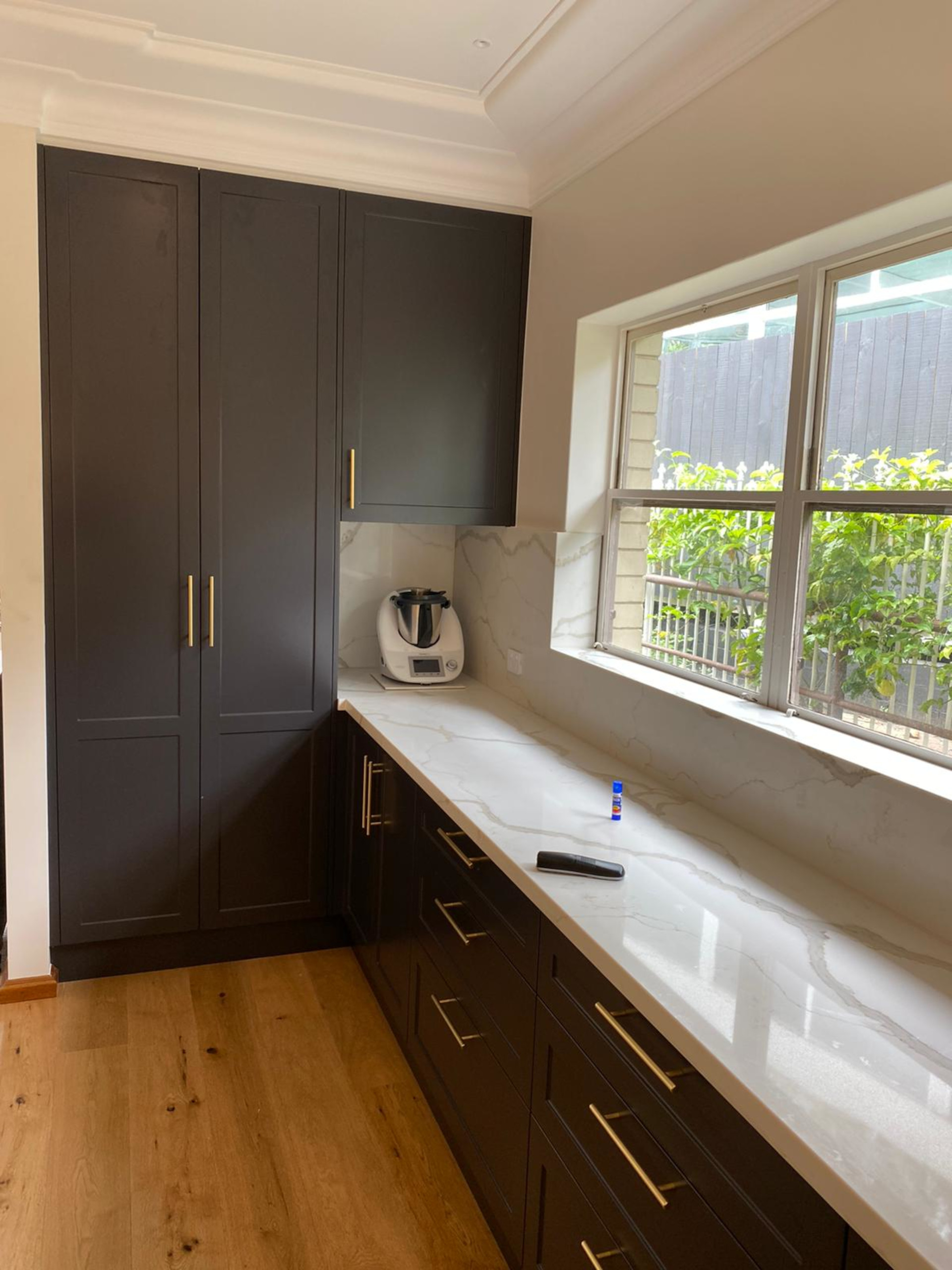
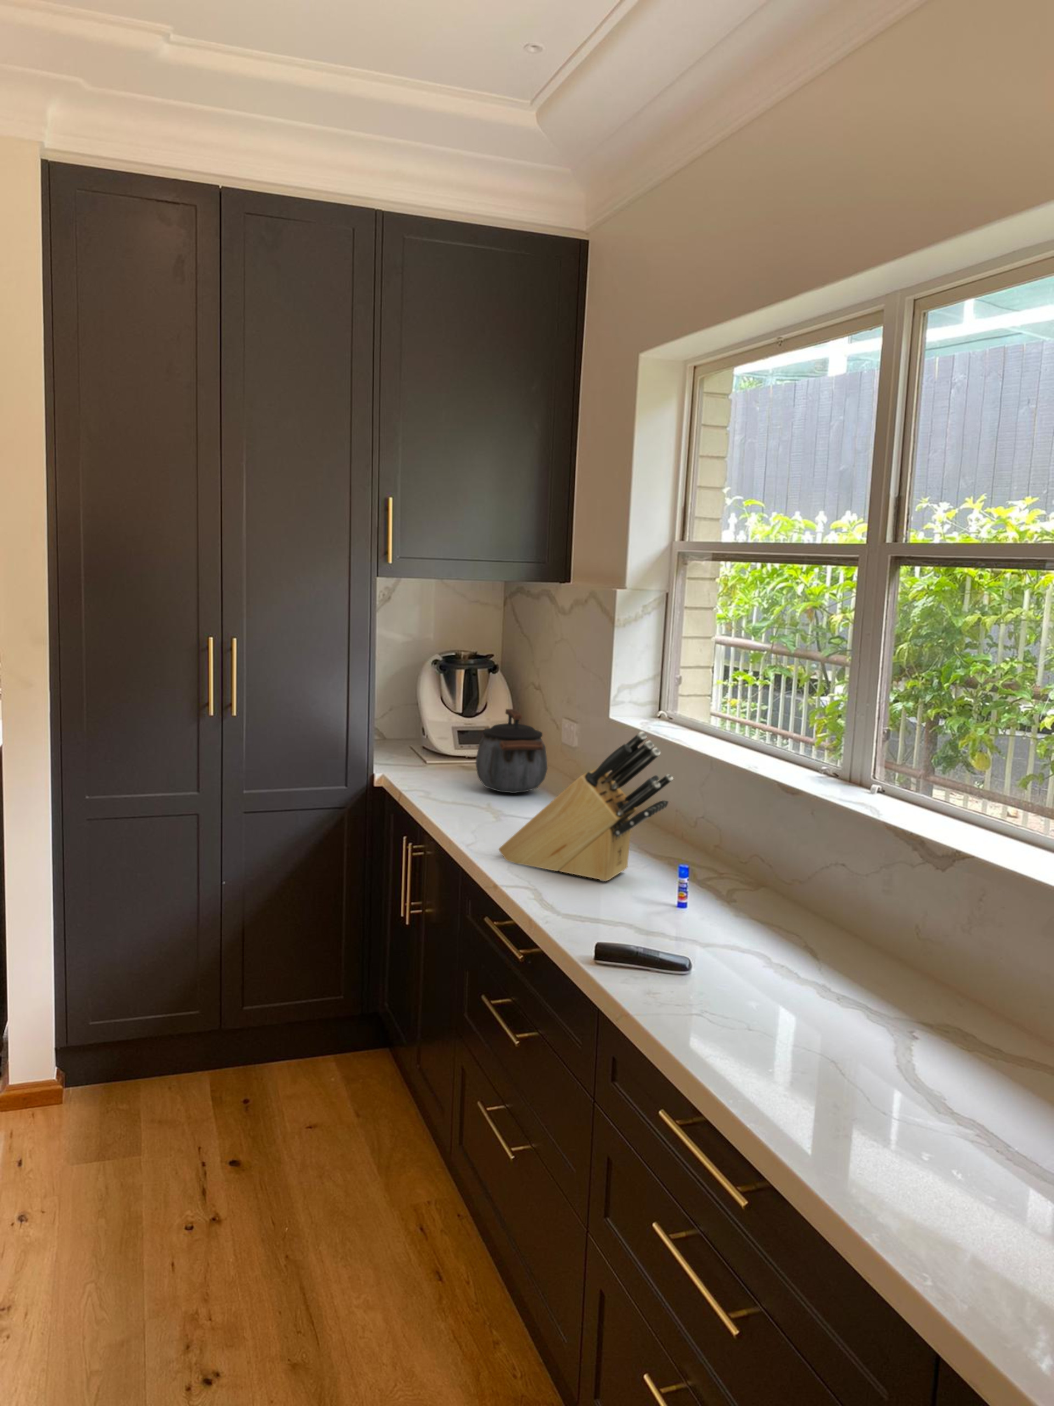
+ kettle [475,709,548,794]
+ knife block [498,731,673,882]
